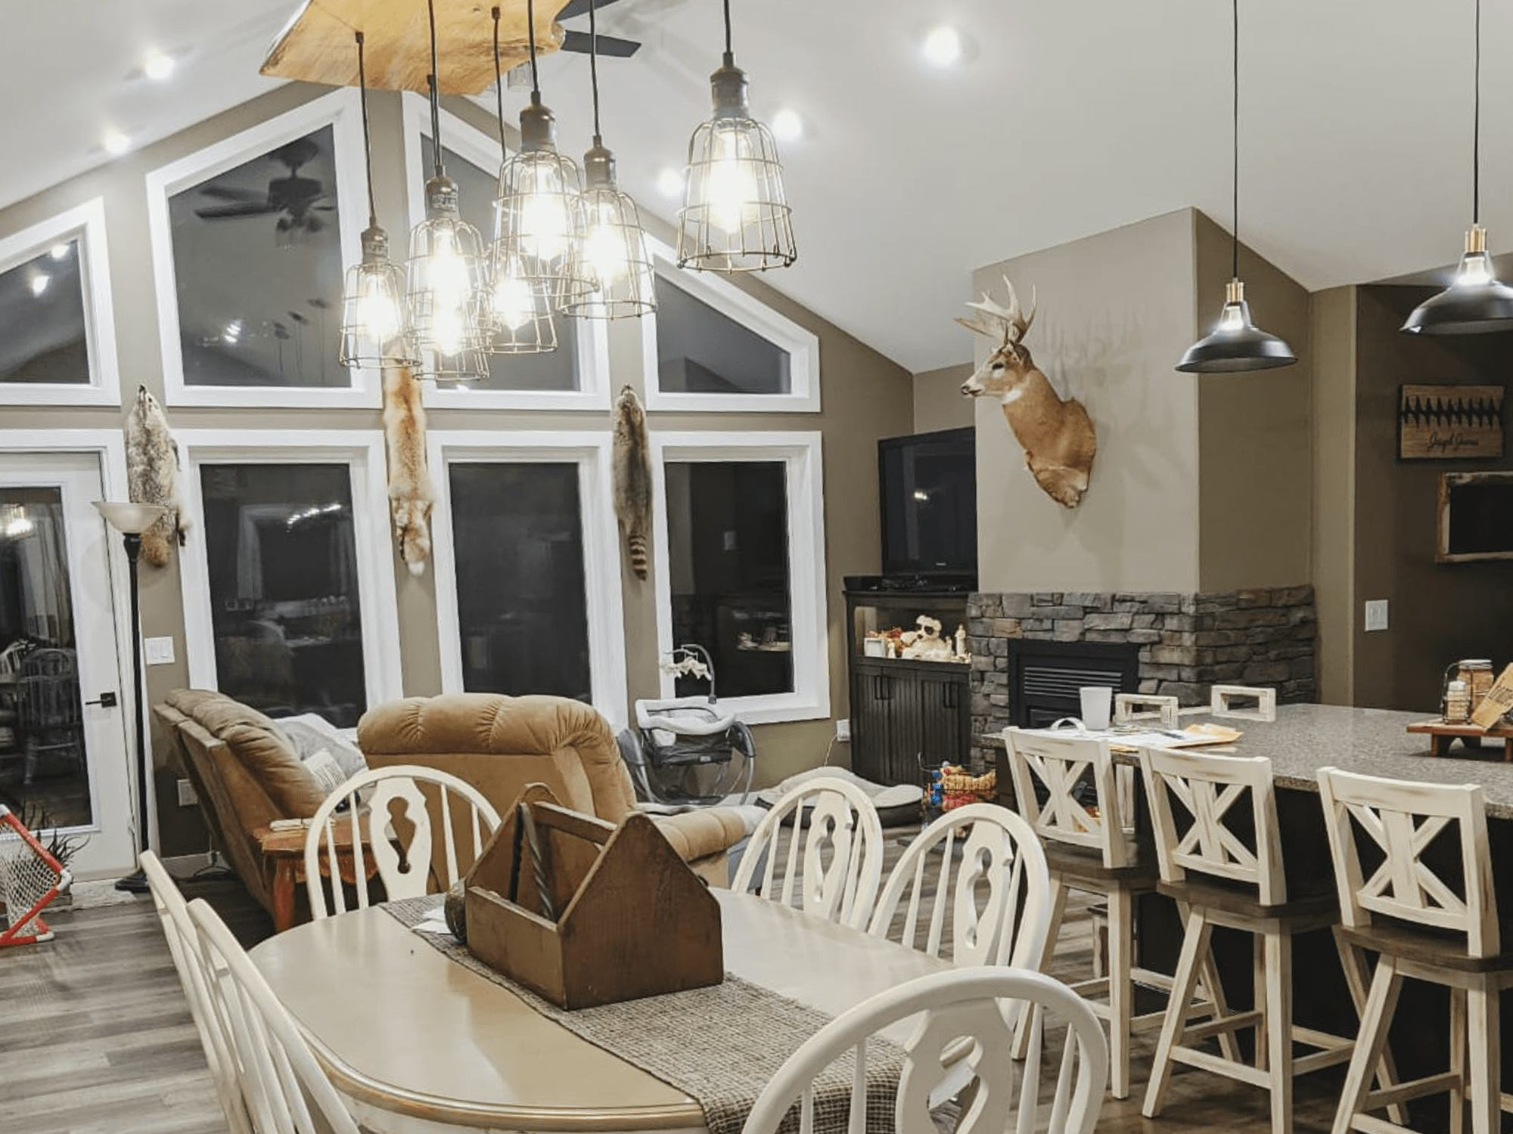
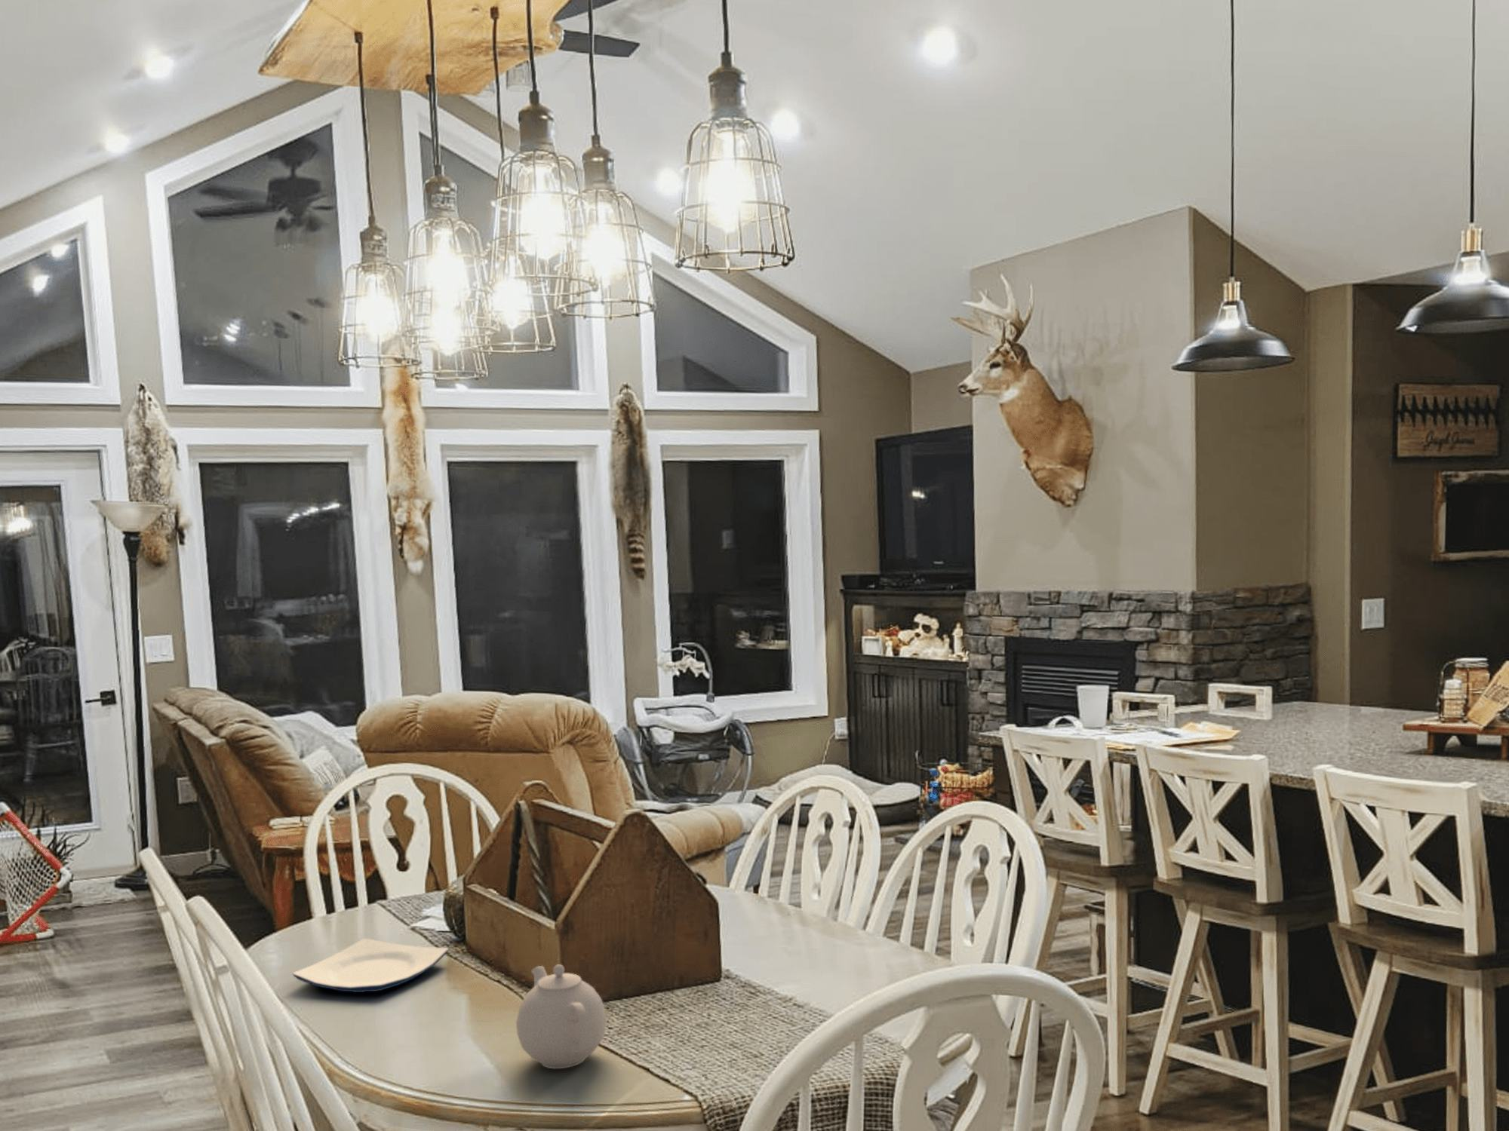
+ plate [292,939,449,993]
+ teapot [516,963,607,1069]
